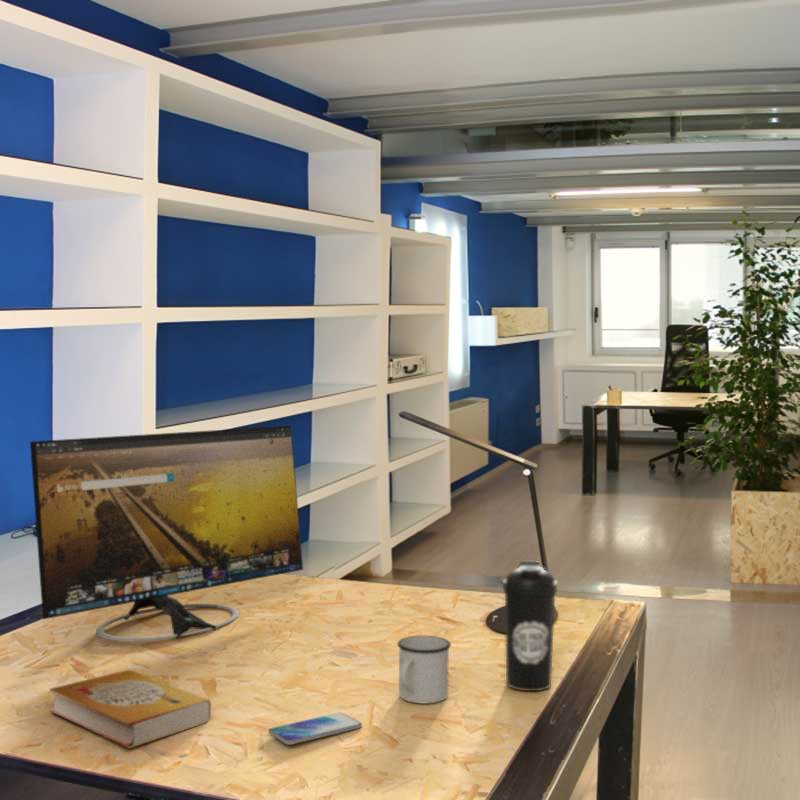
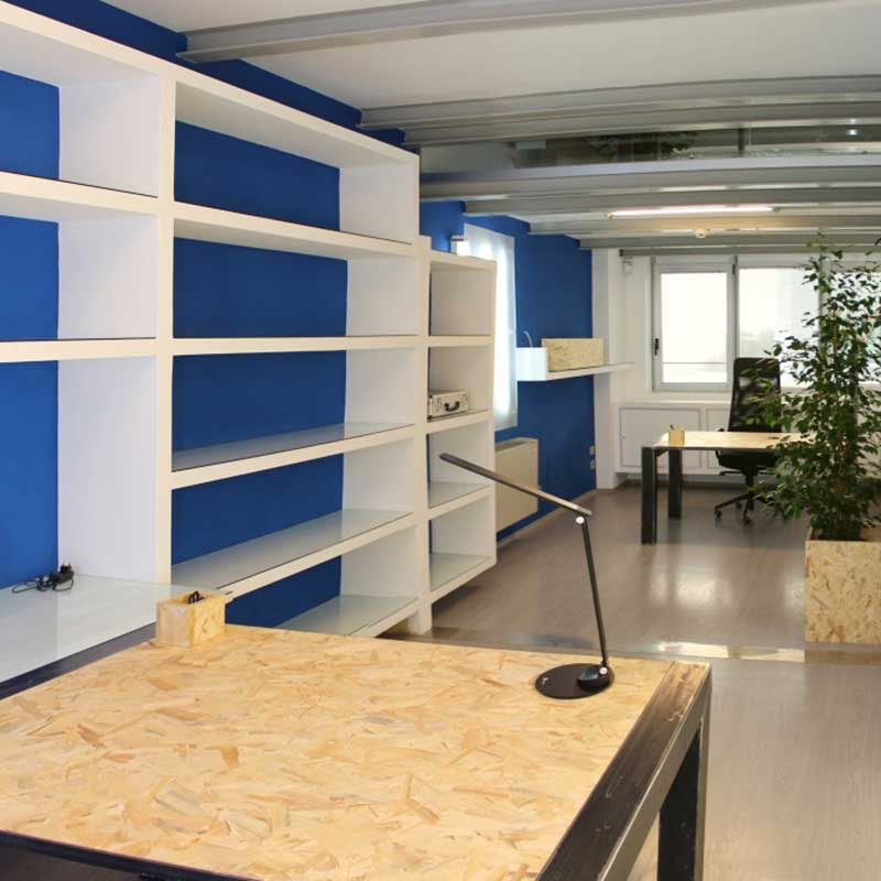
- water bottle [502,560,558,692]
- smartphone [267,712,363,746]
- mug [396,635,452,704]
- book [48,669,212,749]
- computer monitor [29,425,304,642]
